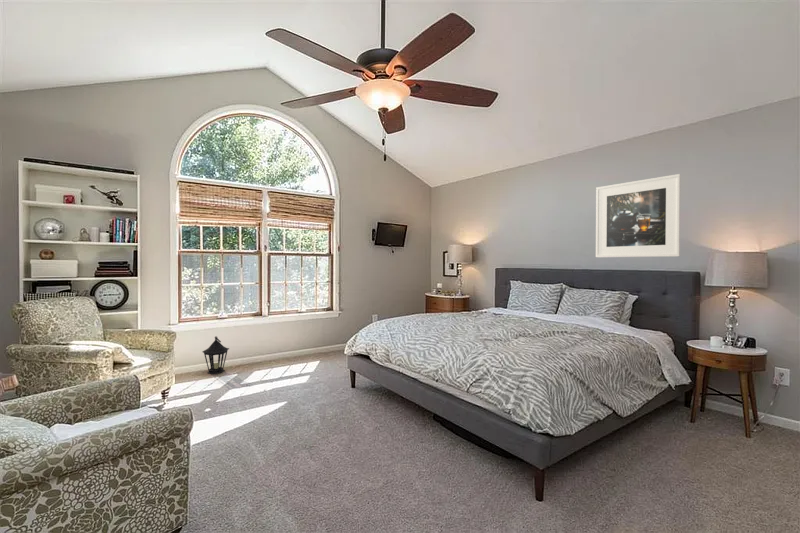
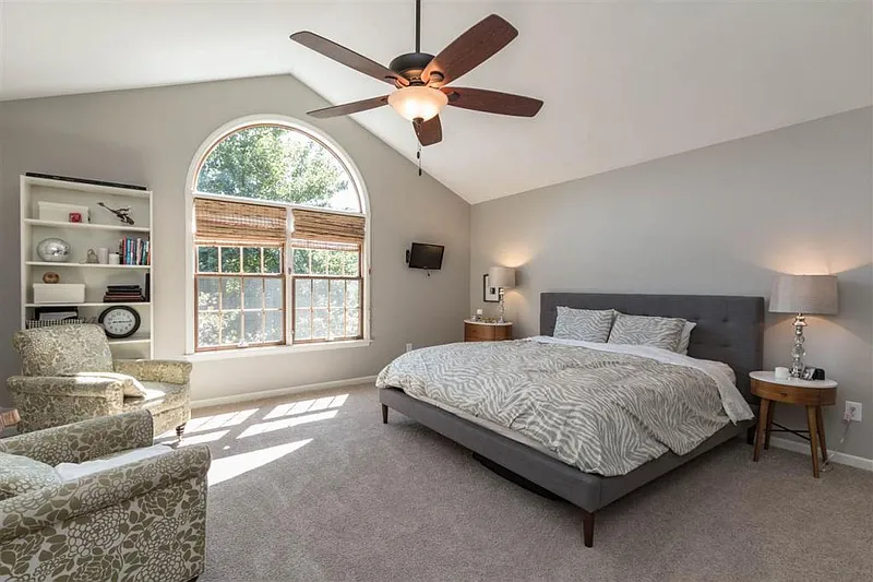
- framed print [595,173,682,258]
- lantern [201,335,230,375]
